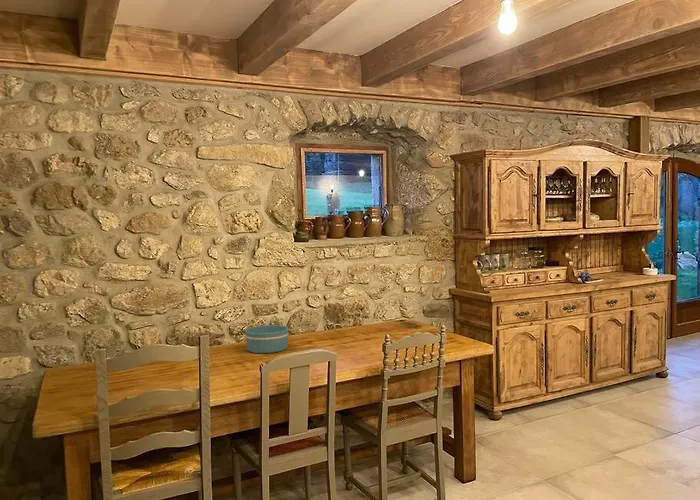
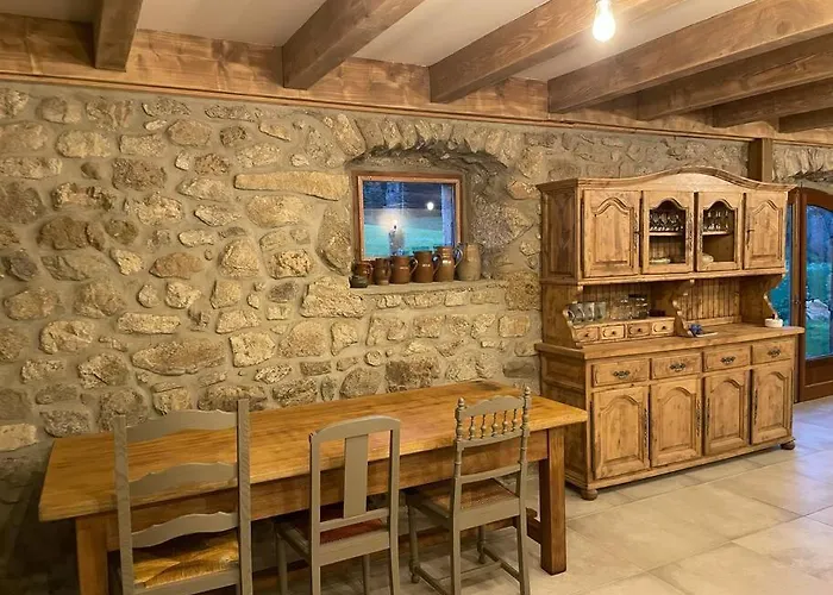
- bowl [244,324,290,354]
